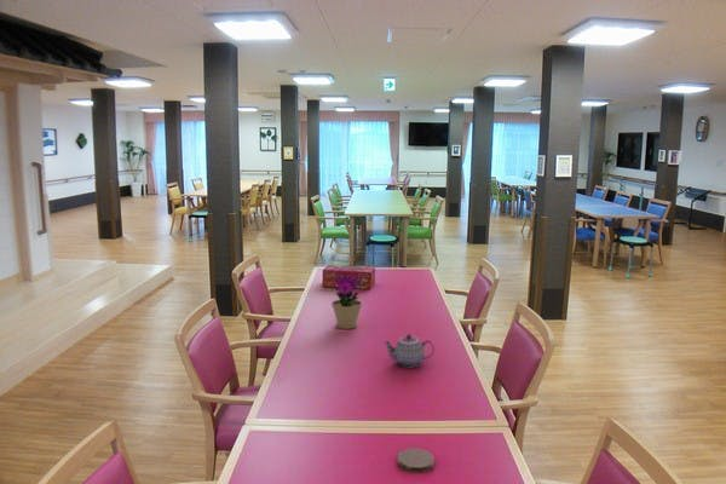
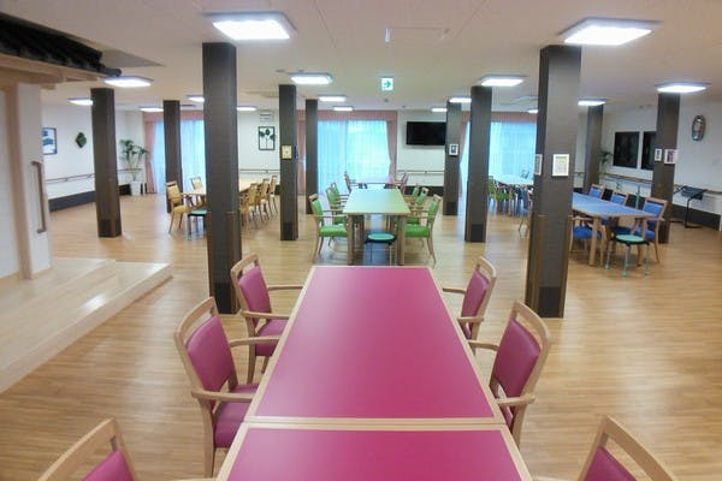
- flower pot [330,275,363,330]
- teapot [382,333,436,368]
- coaster [397,446,436,473]
- tissue box [322,264,376,290]
